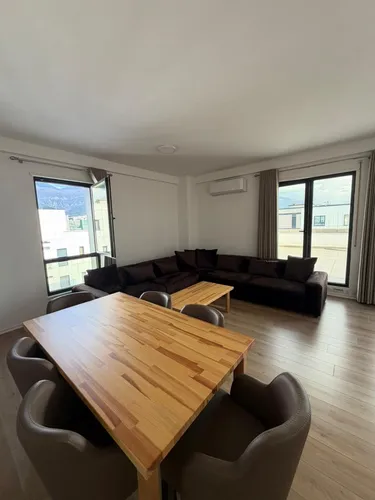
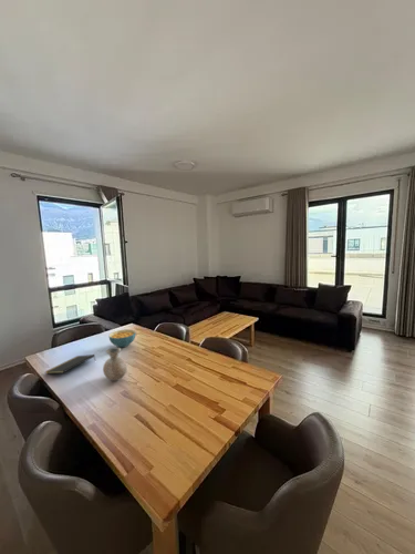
+ notepad [44,353,96,375]
+ vase [102,347,128,382]
+ cereal bowl [108,328,137,348]
